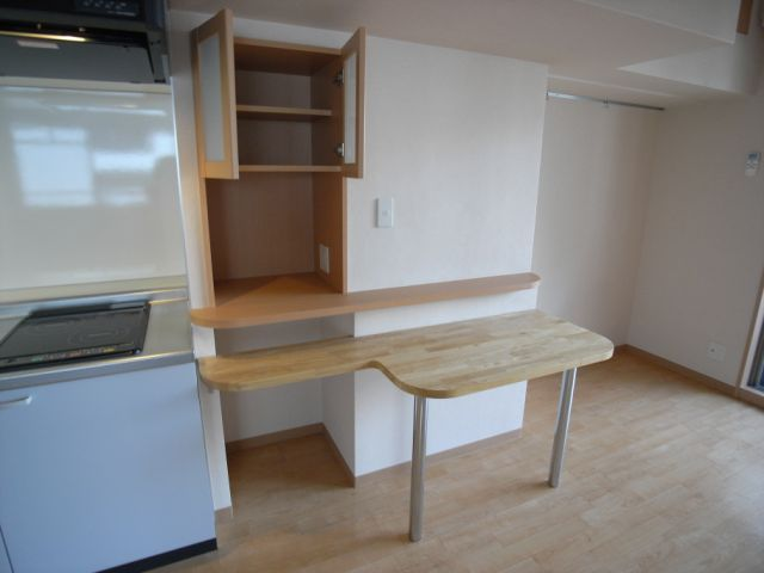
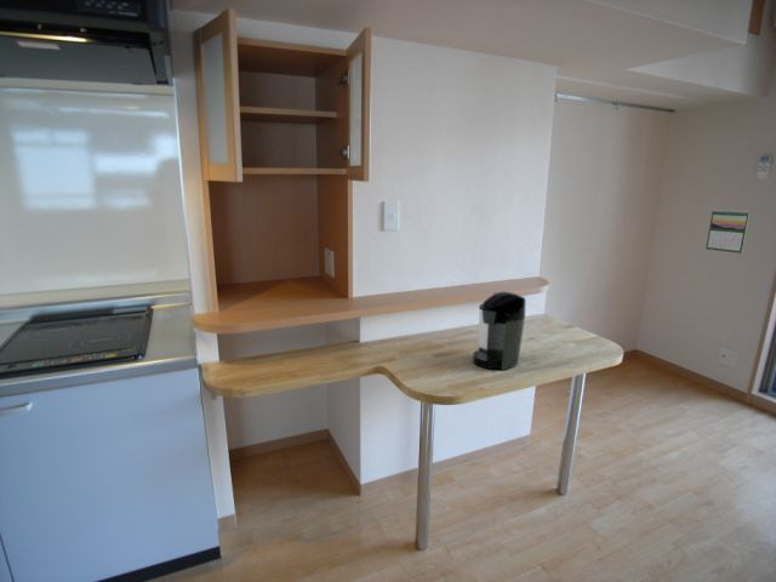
+ coffee maker [472,290,526,371]
+ calendar [704,209,751,255]
